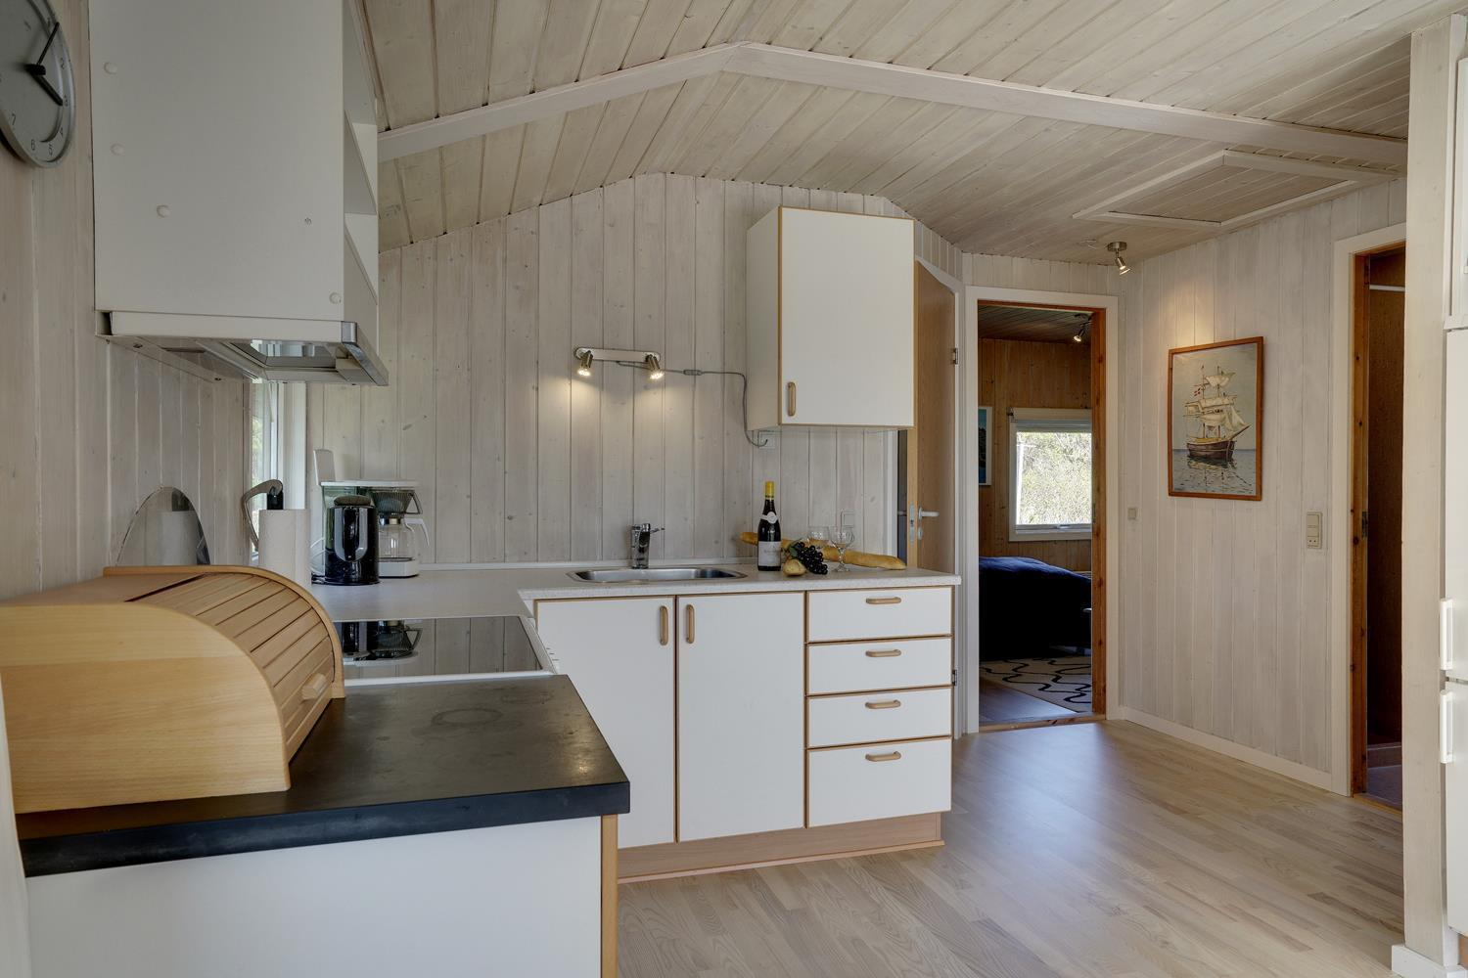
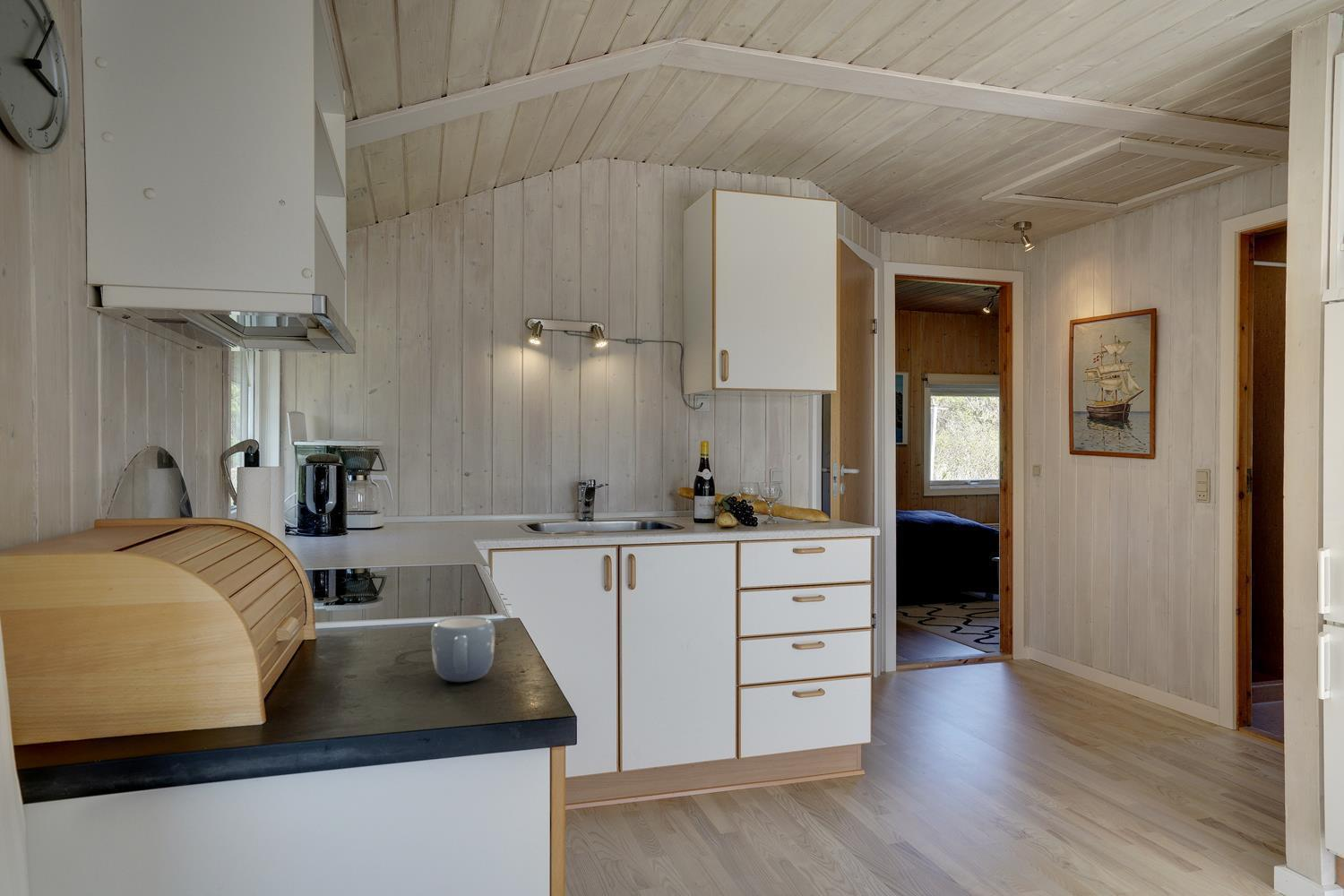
+ mug [430,616,495,683]
